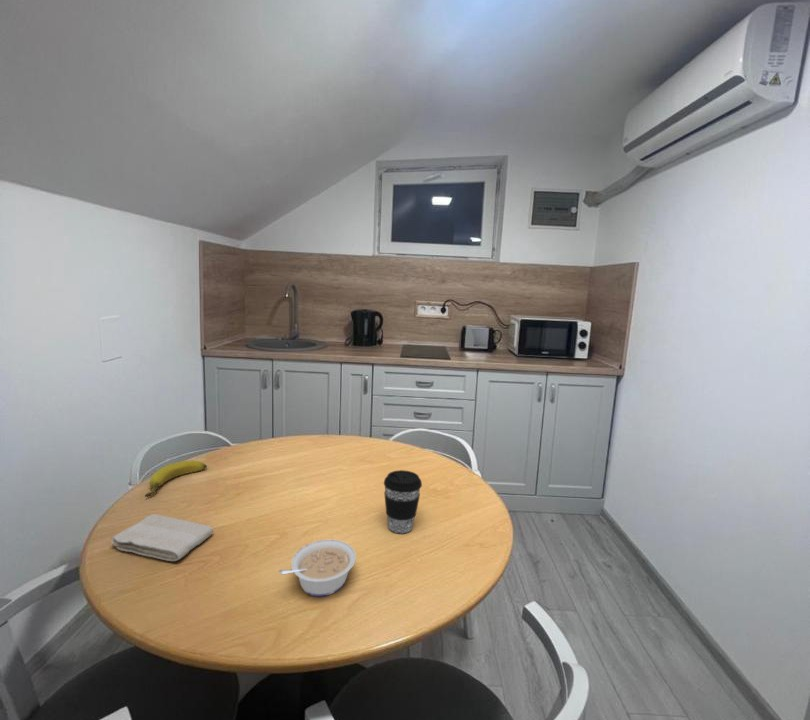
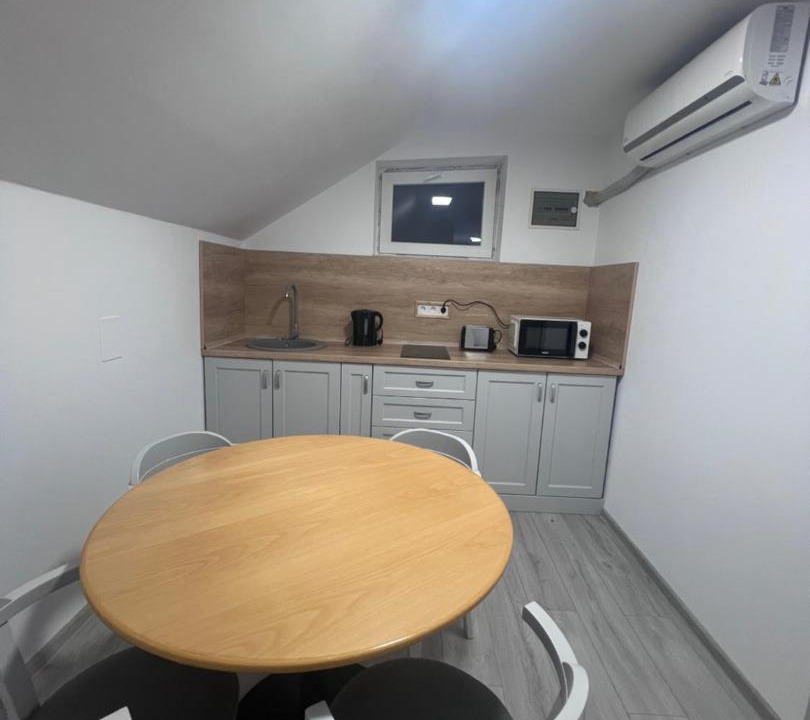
- washcloth [110,513,214,562]
- banana [144,460,208,498]
- coffee cup [383,469,423,534]
- legume [278,539,357,597]
